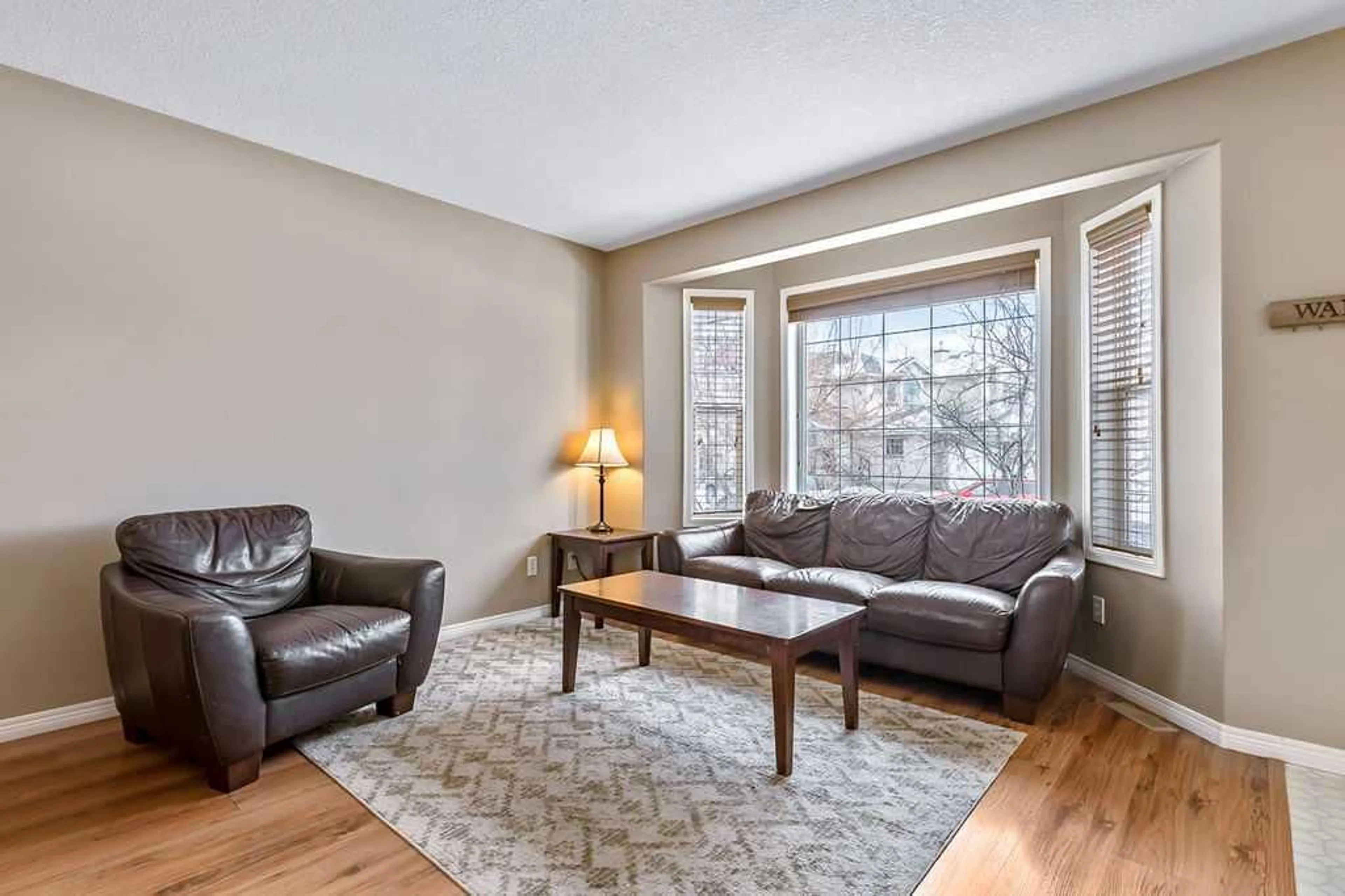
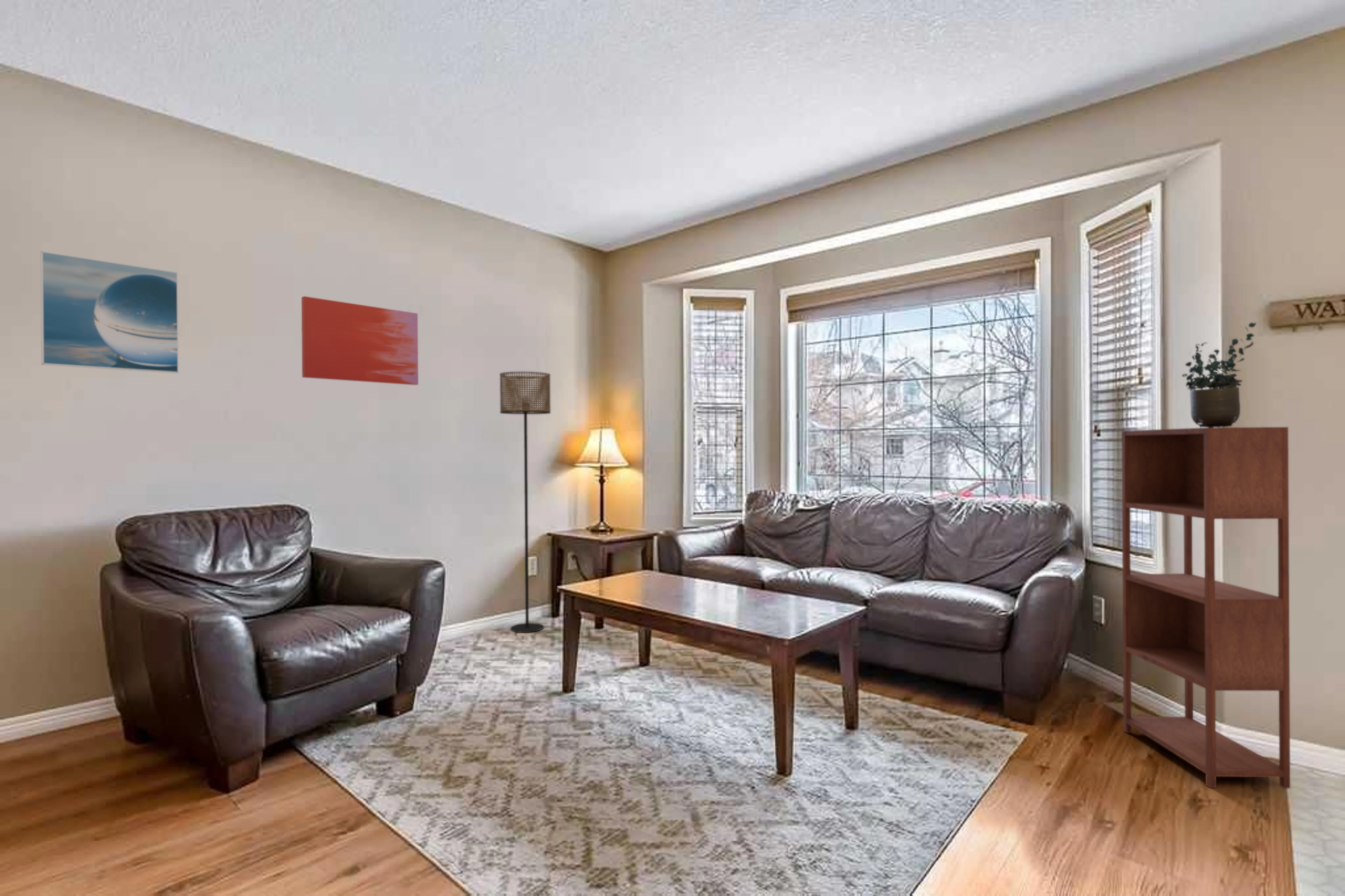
+ floor lamp [499,371,551,633]
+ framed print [40,251,179,374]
+ shelving unit [1121,427,1291,789]
+ wall art [301,296,419,385]
+ potted plant [1181,322,1257,428]
